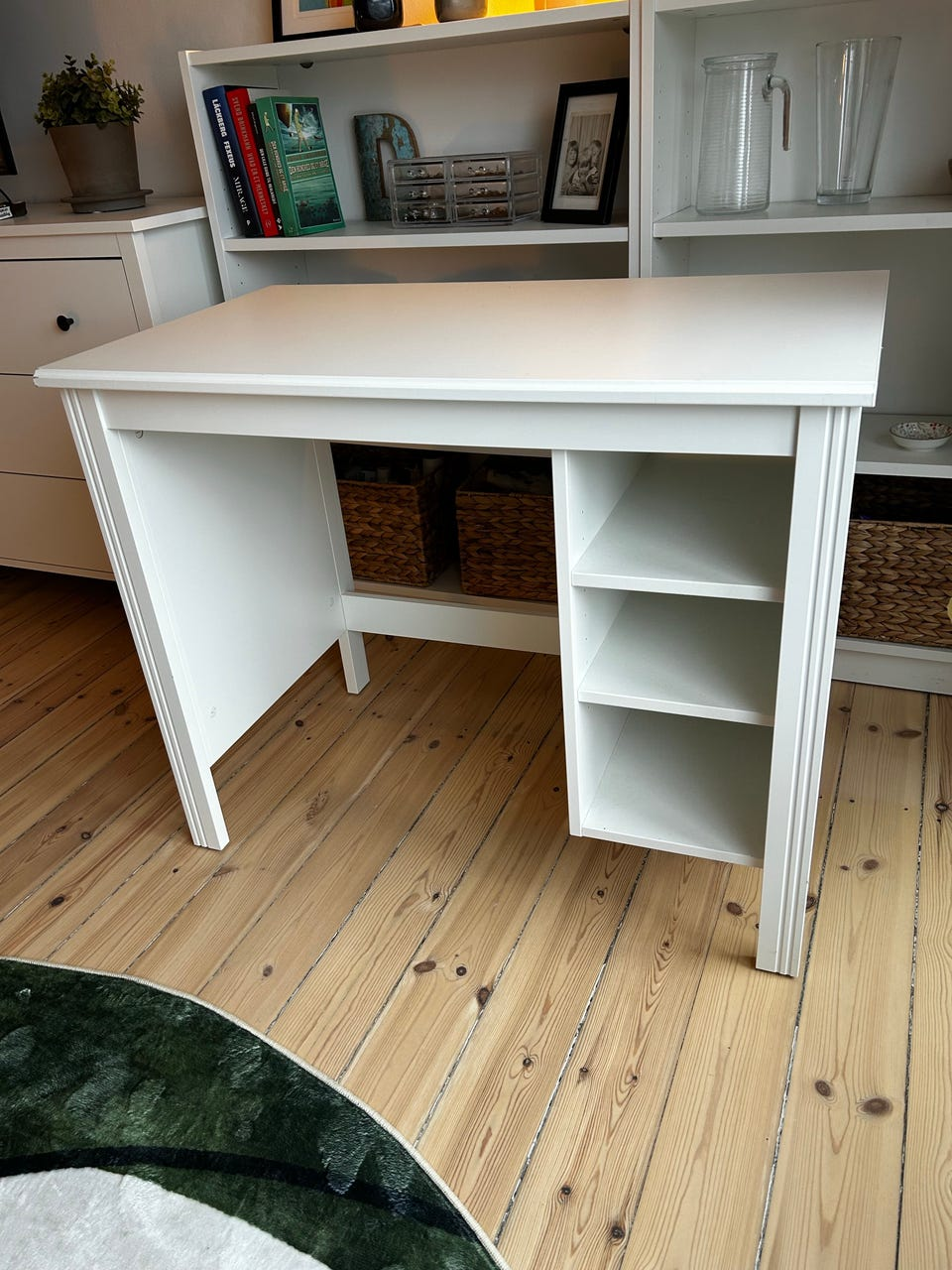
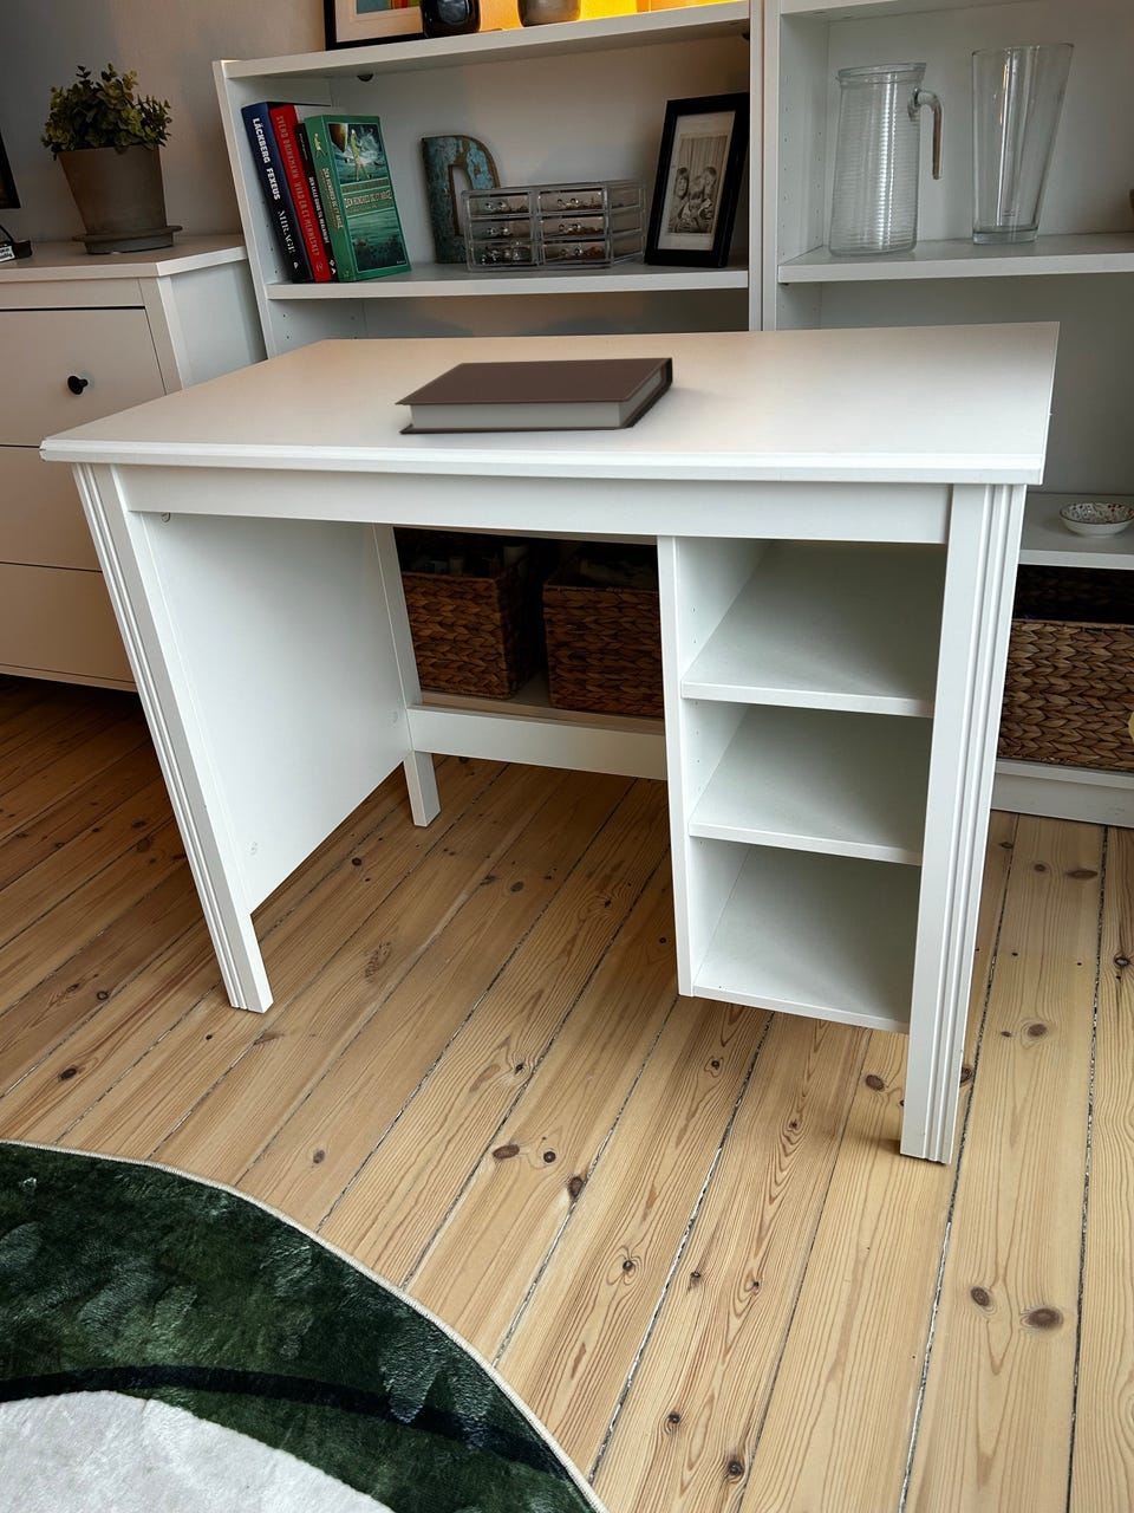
+ notebook [393,356,674,434]
